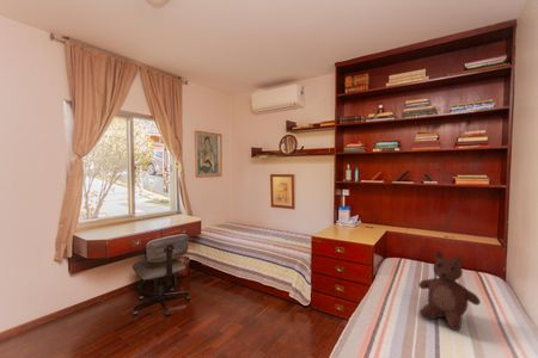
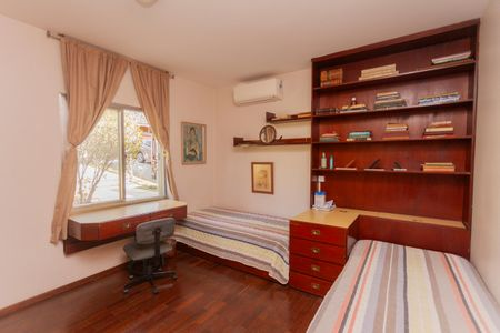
- teddy bear [417,251,482,332]
